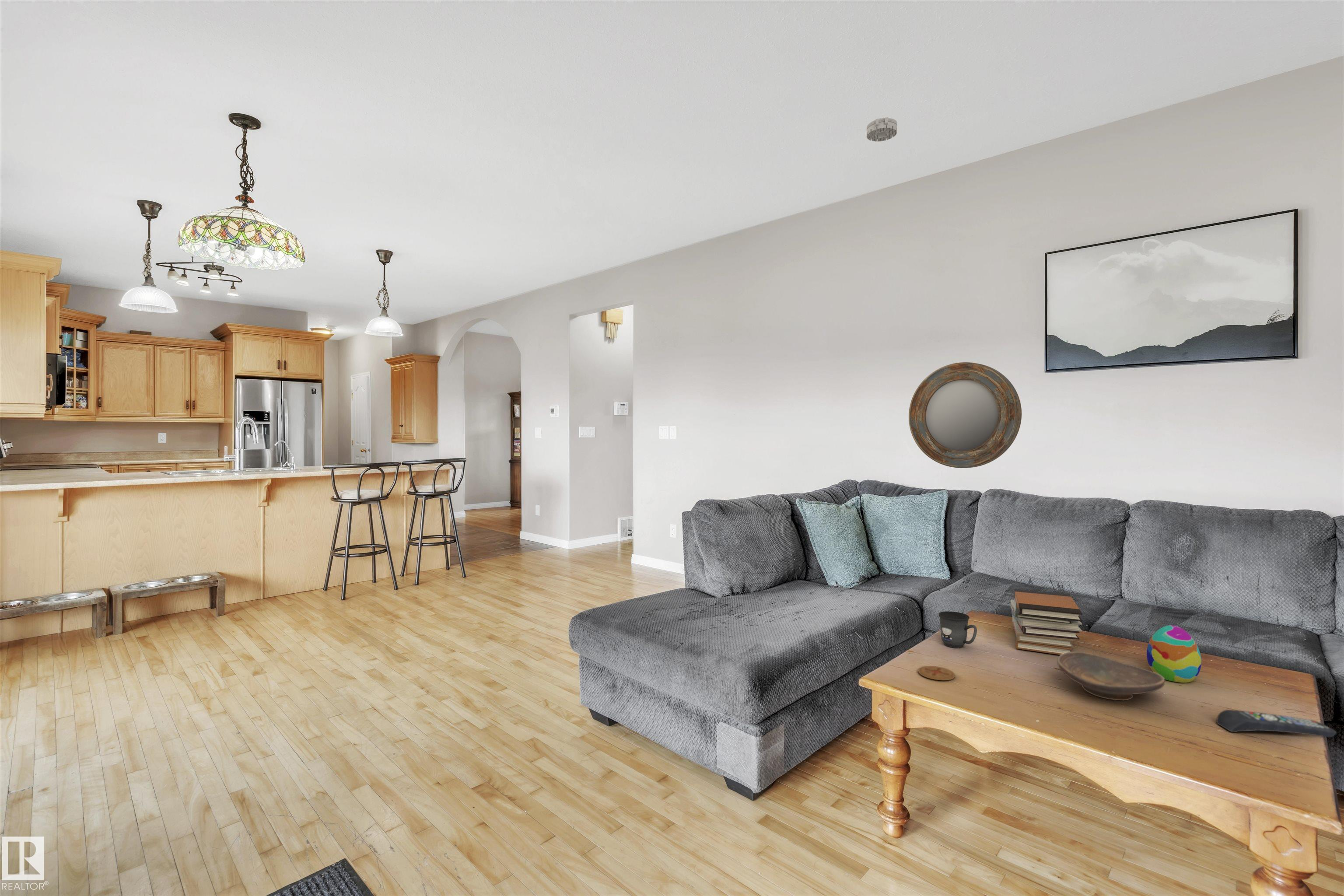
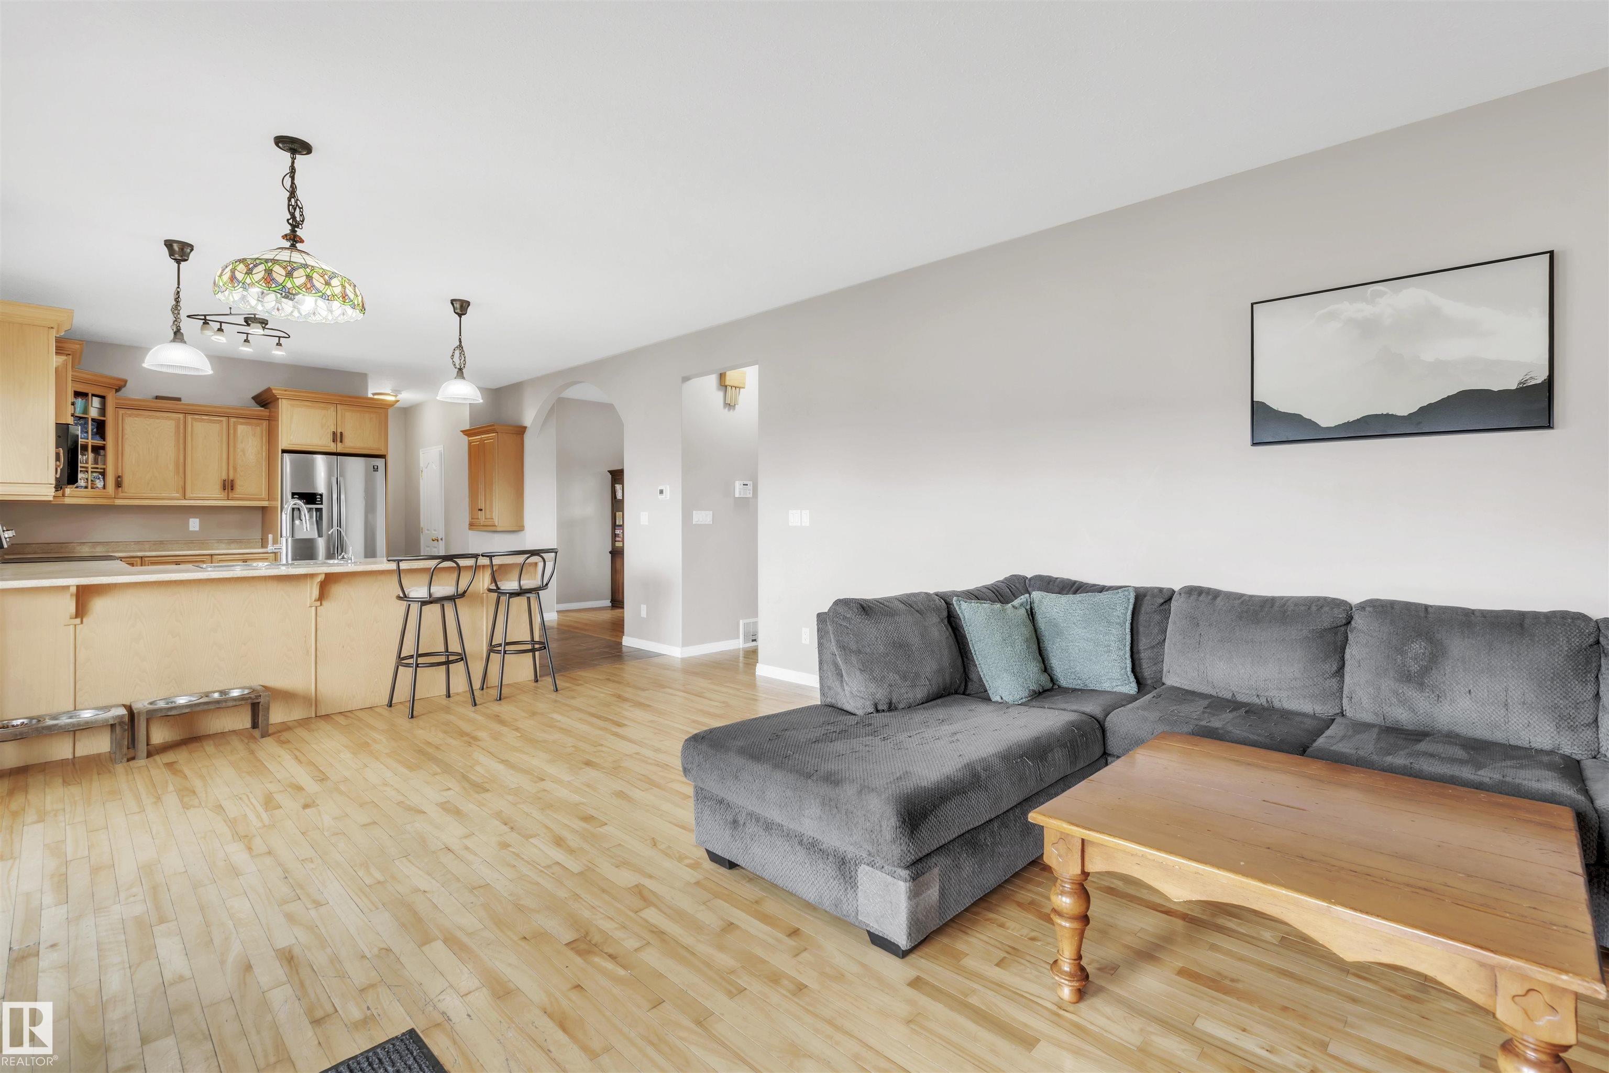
- book stack [1010,588,1083,655]
- coaster [918,665,956,681]
- remote control [1216,709,1337,738]
- smoke detector [866,117,898,142]
- decorative egg [1146,625,1202,683]
- home mirror [908,362,1022,469]
- decorative bowl [1057,651,1165,701]
- mug [938,611,977,648]
